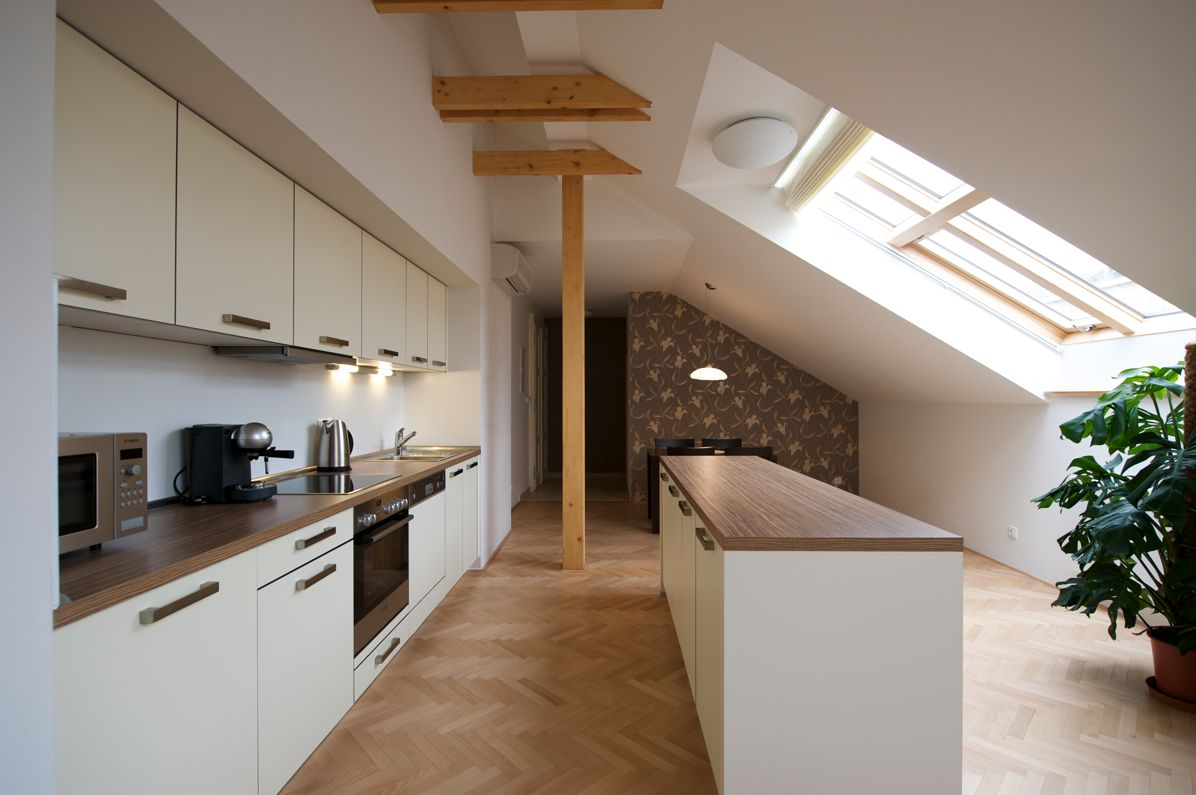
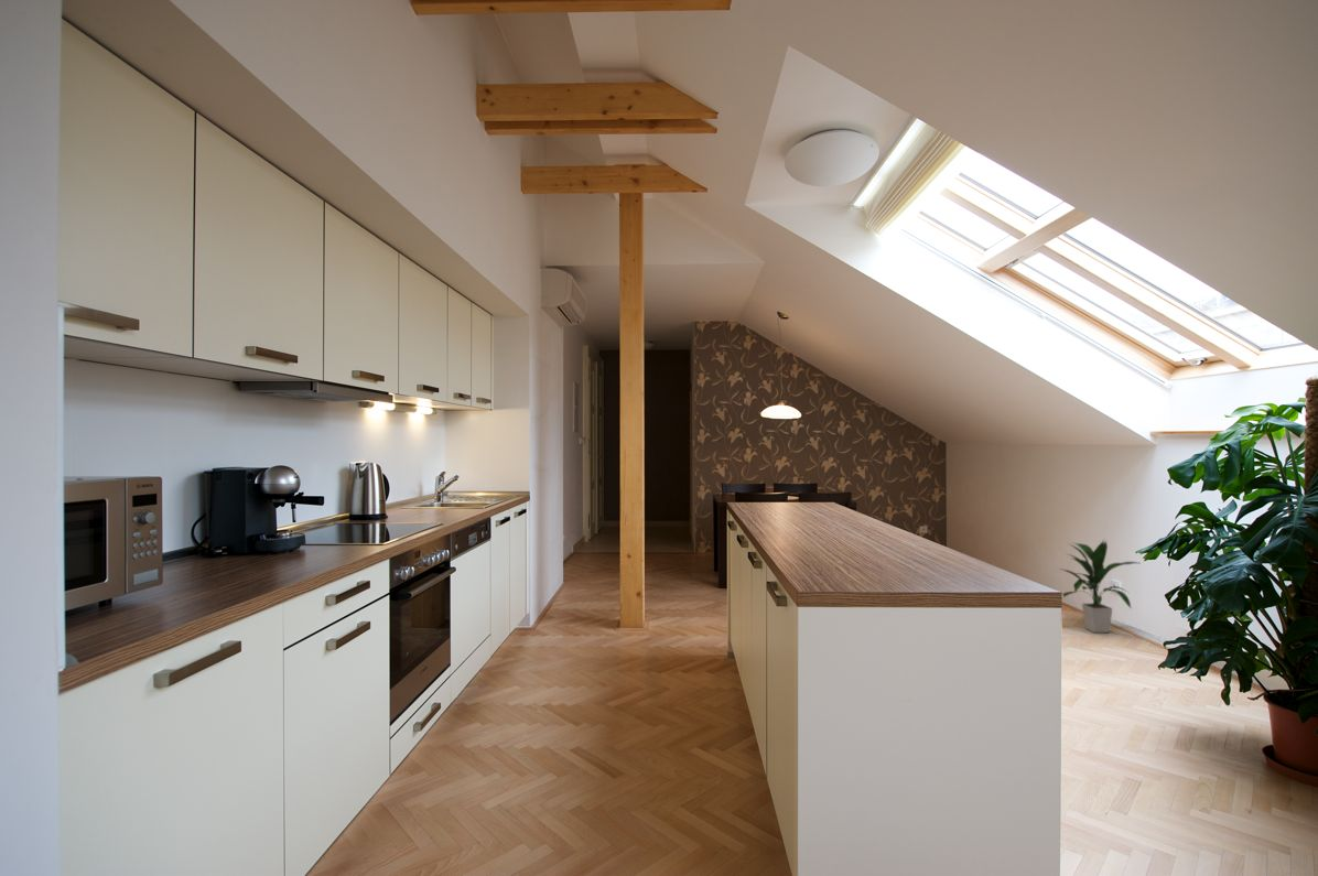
+ indoor plant [1059,539,1139,634]
